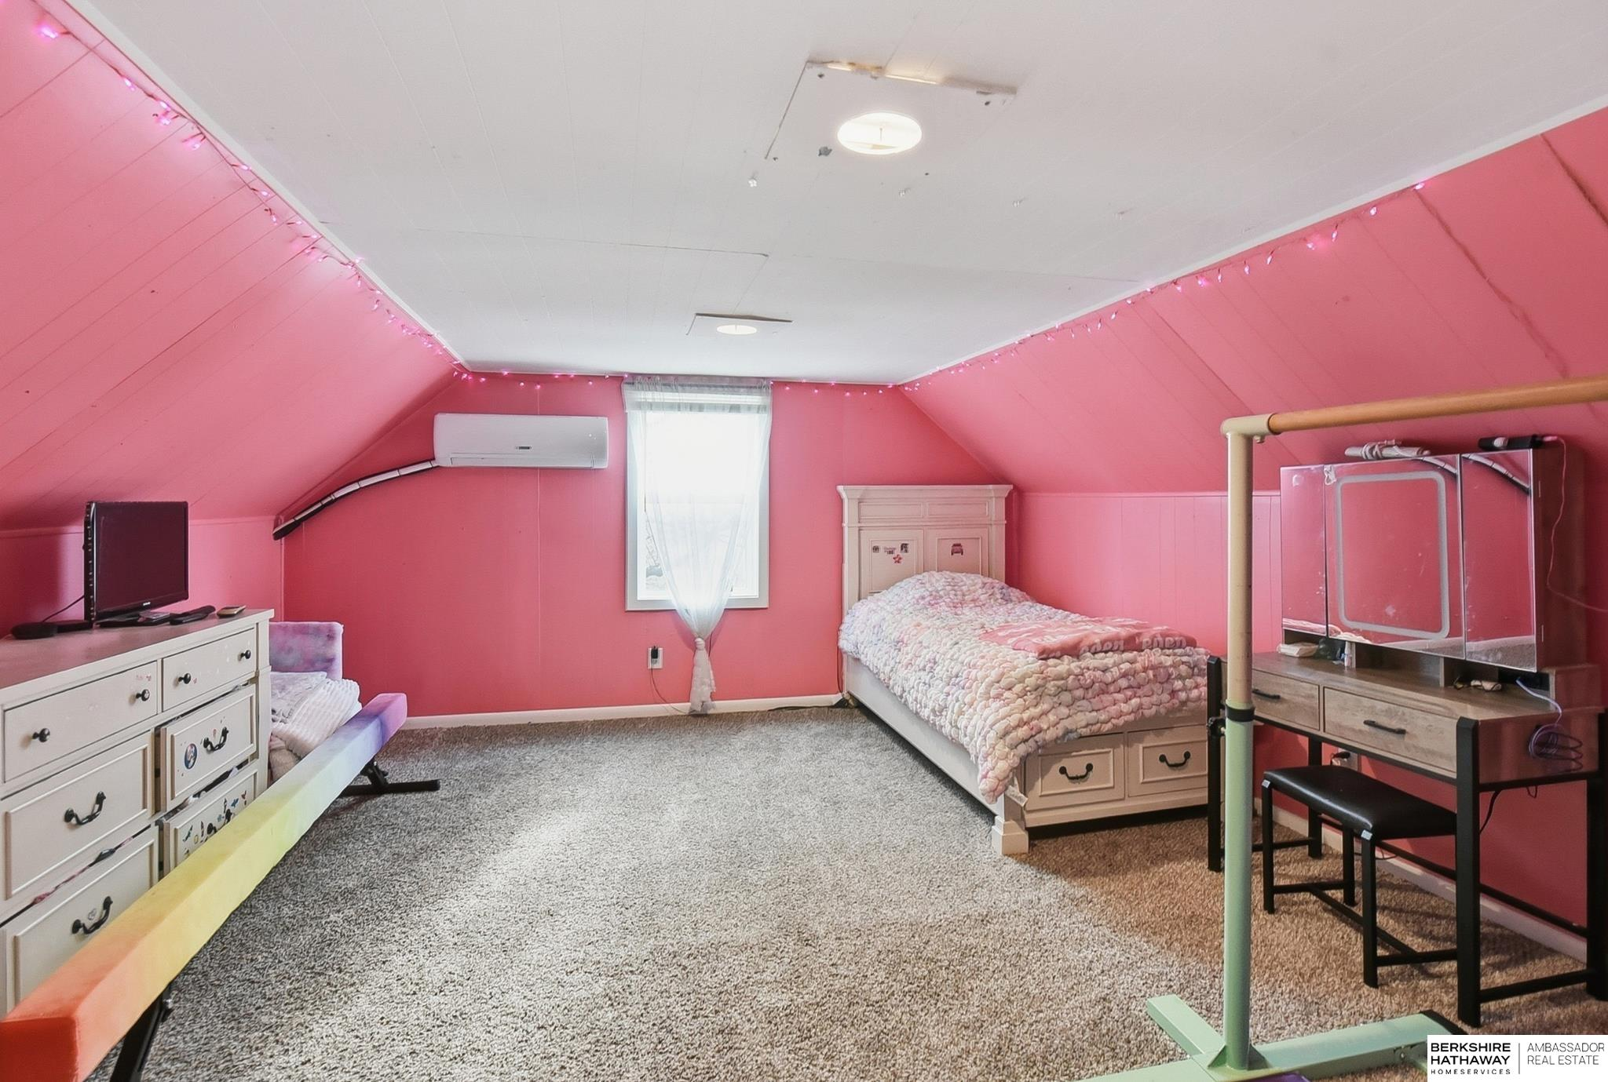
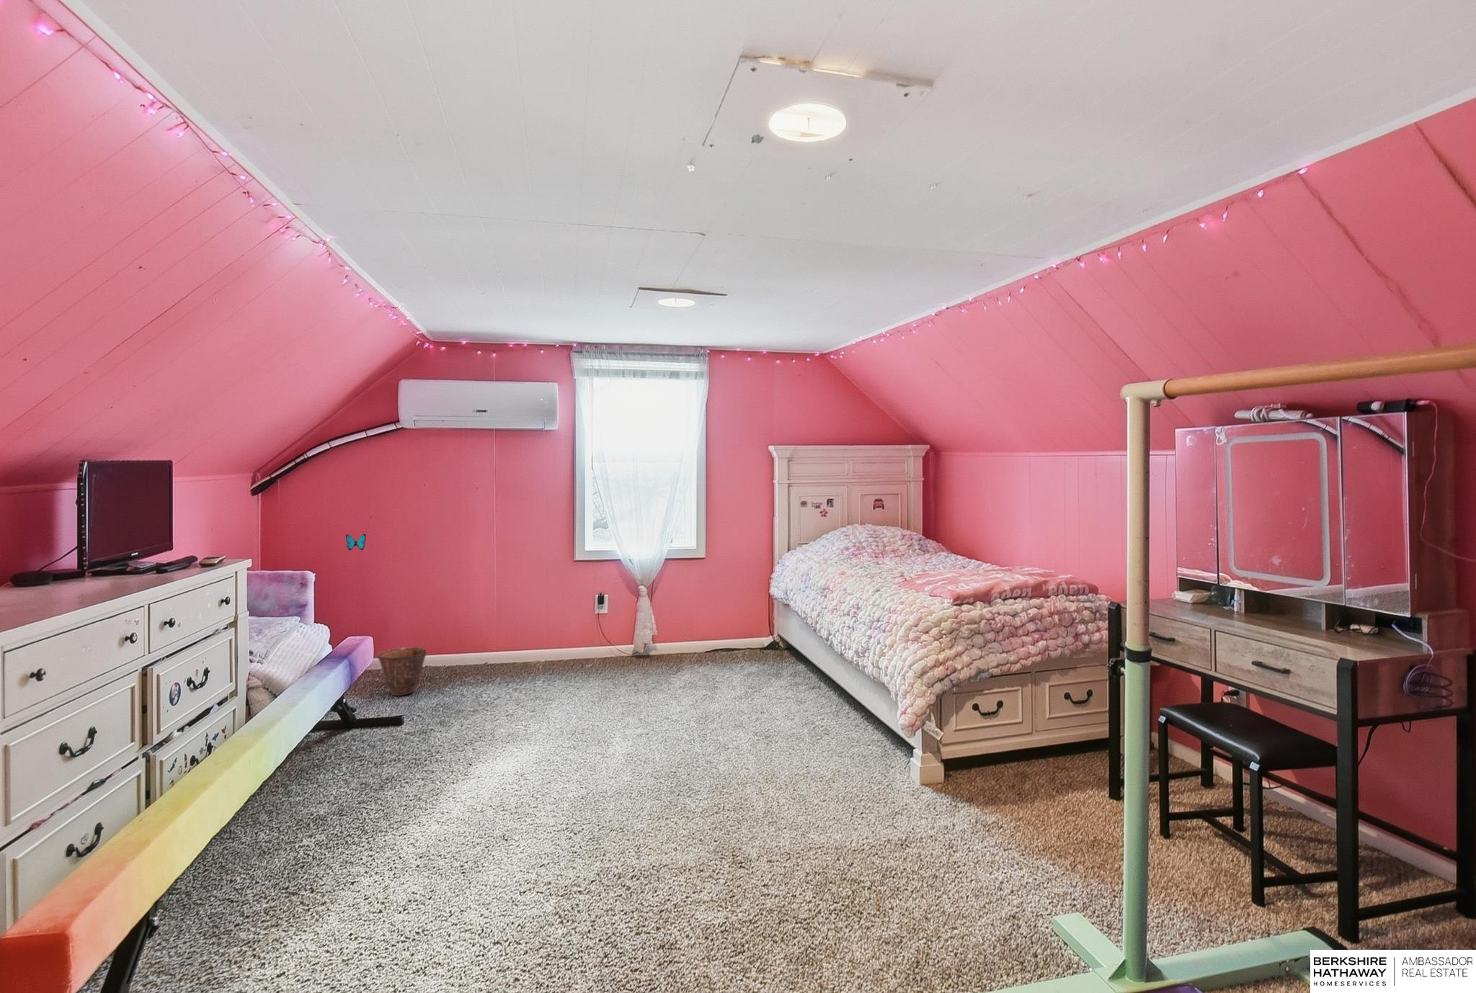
+ decorative butterfly [345,533,367,551]
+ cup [377,646,427,696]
